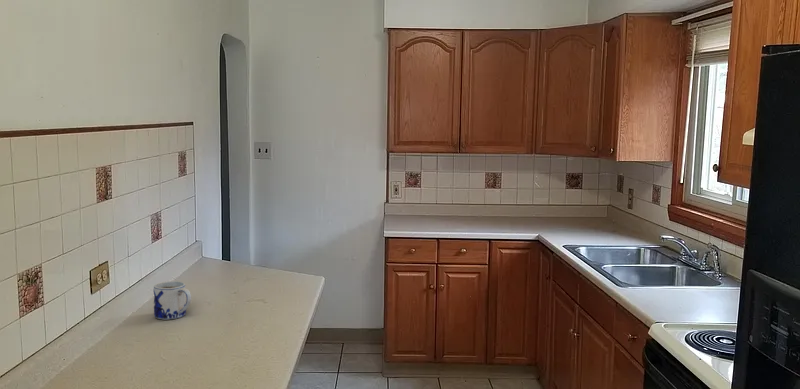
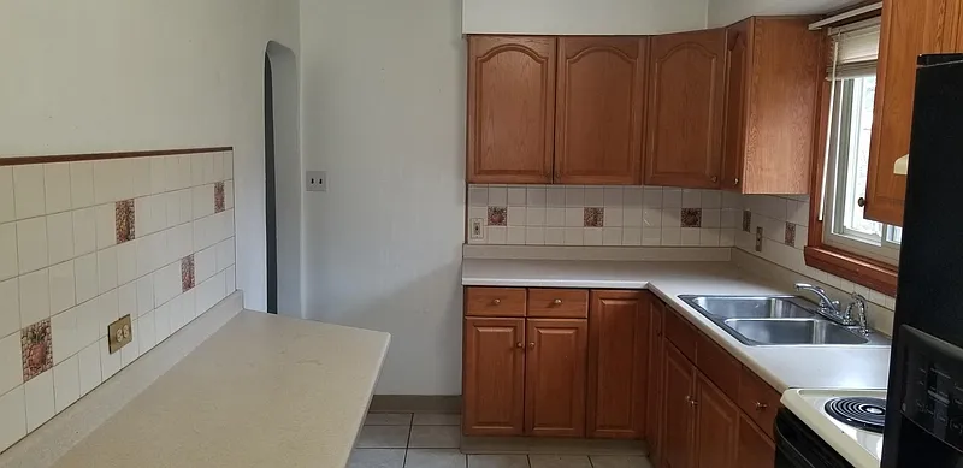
- mug [152,280,192,320]
